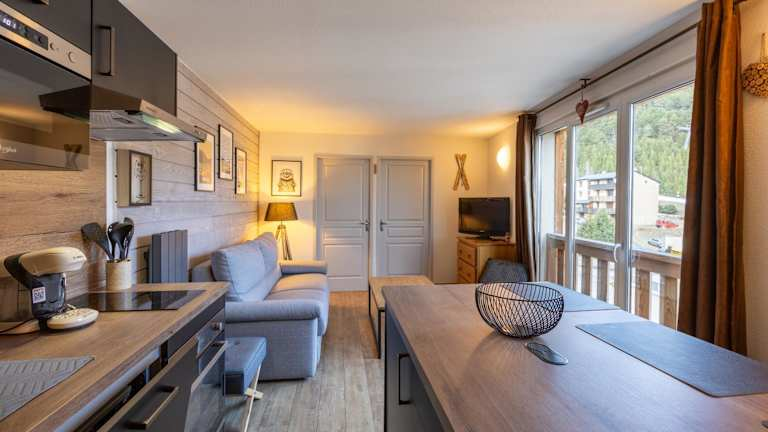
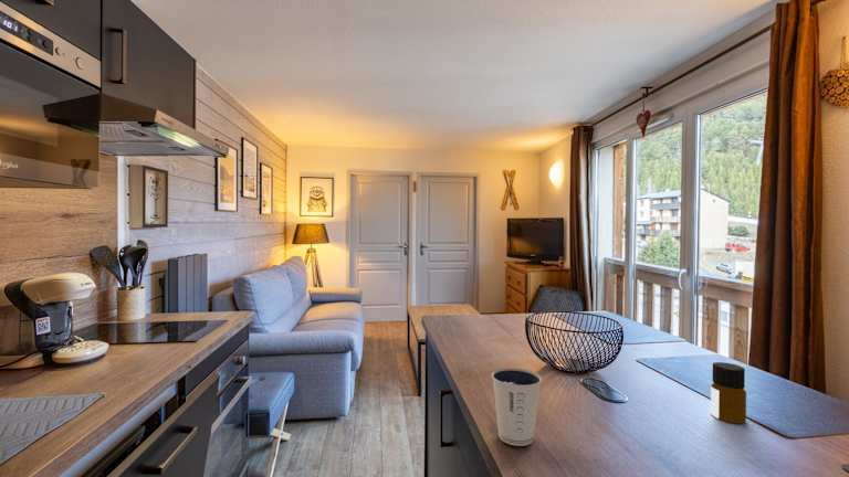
+ bottle [710,361,747,424]
+ dixie cup [491,367,543,447]
